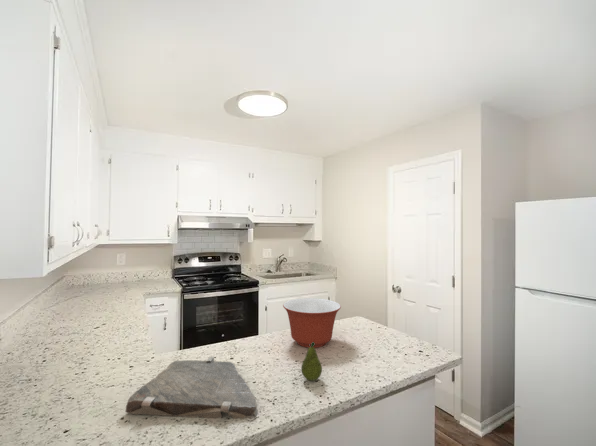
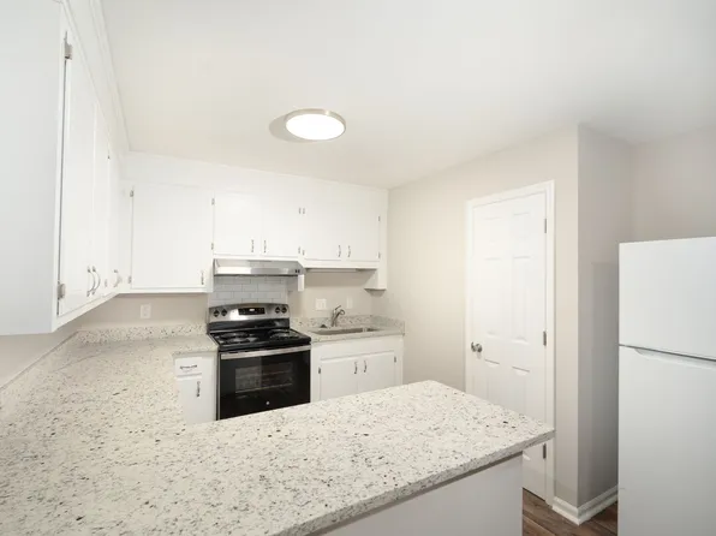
- mixing bowl [282,297,342,348]
- fruit [300,342,323,382]
- cutting board [124,355,259,420]
